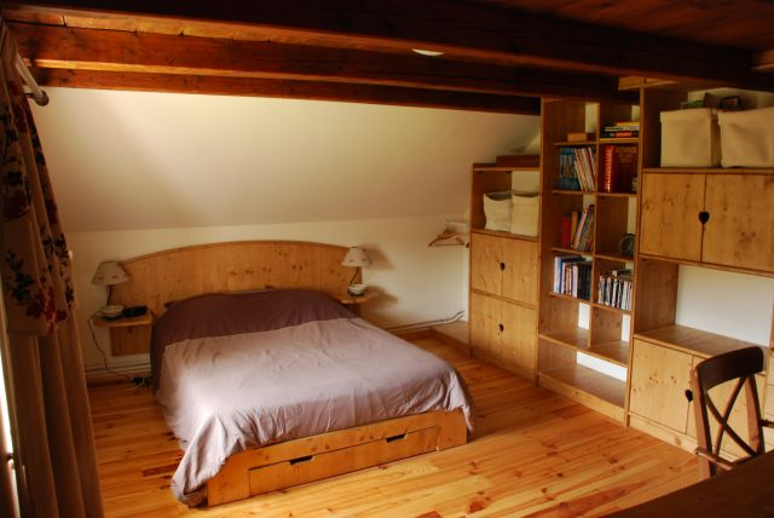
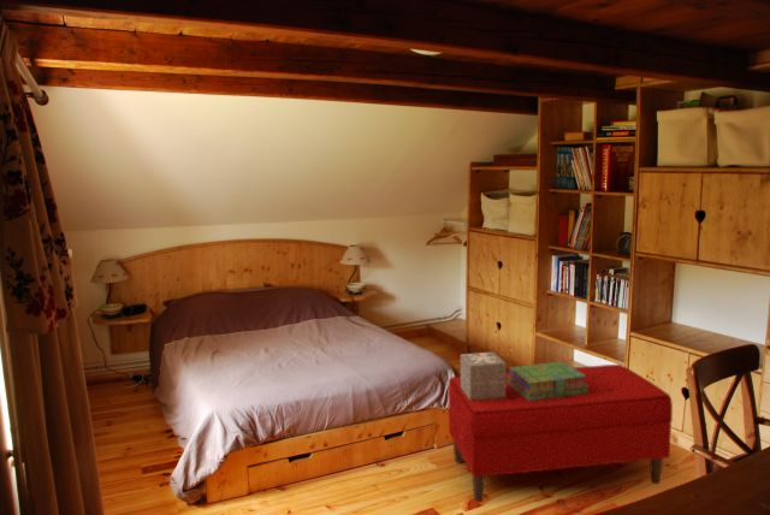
+ bench [446,363,674,503]
+ stack of books [507,361,588,401]
+ decorative box [460,351,507,401]
